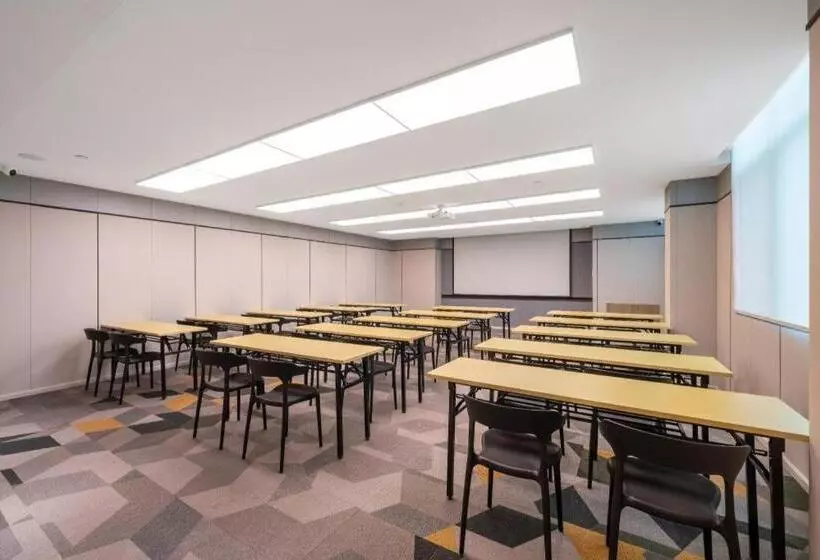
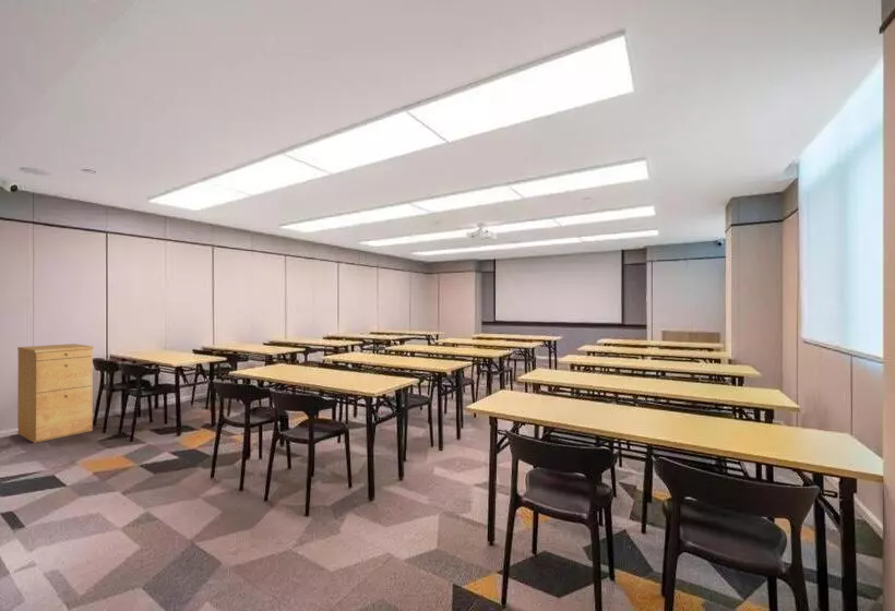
+ filing cabinet [16,343,95,444]
